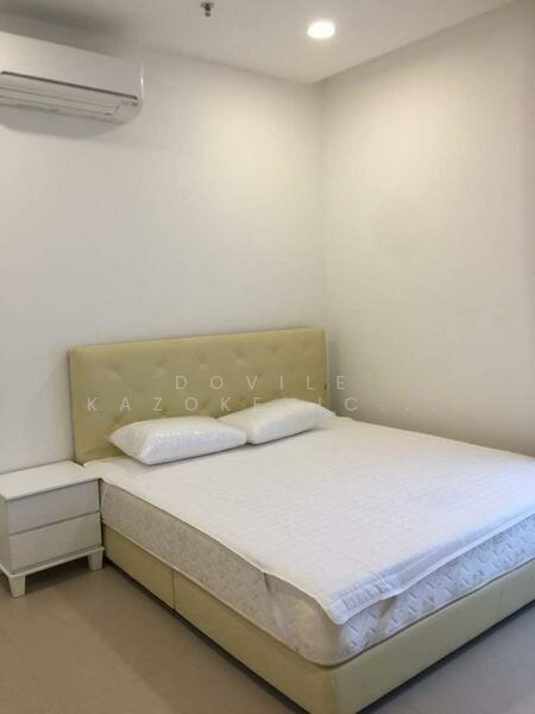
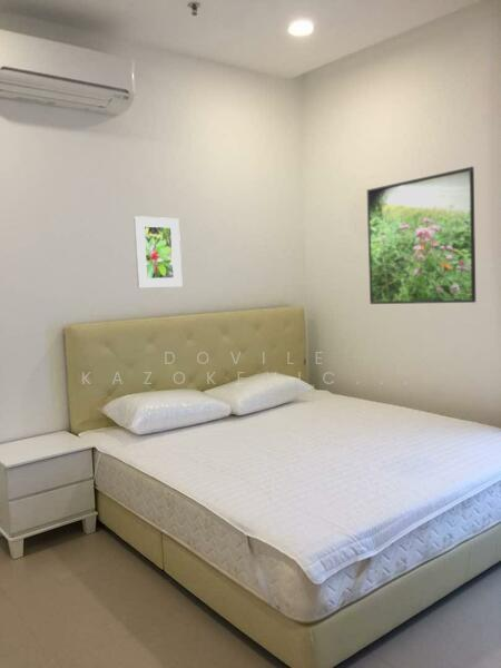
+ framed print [366,166,477,305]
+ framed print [132,215,184,289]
